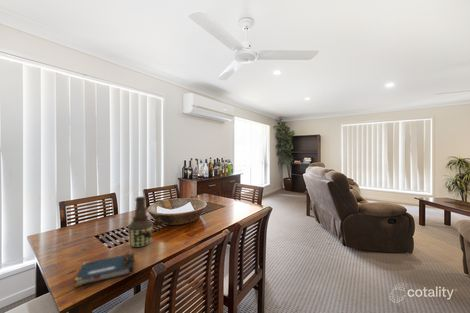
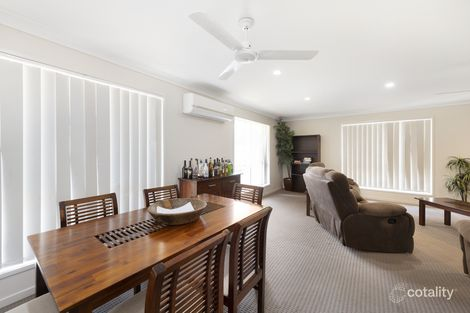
- bottle [126,196,154,248]
- notebook [73,250,135,288]
